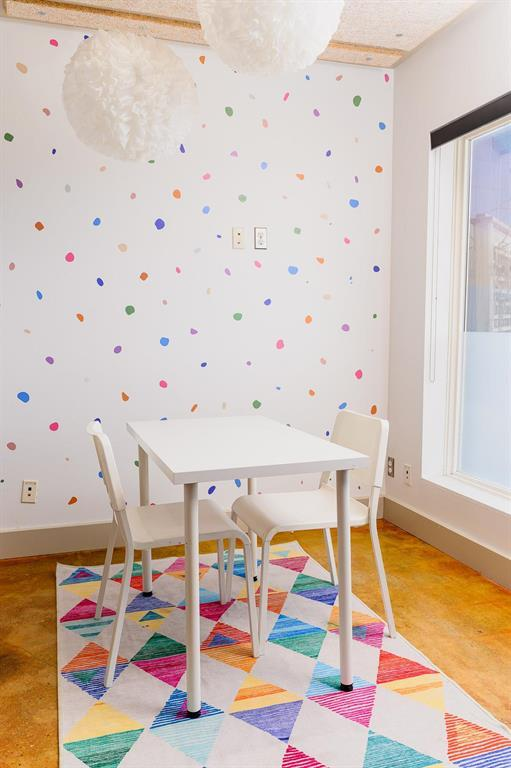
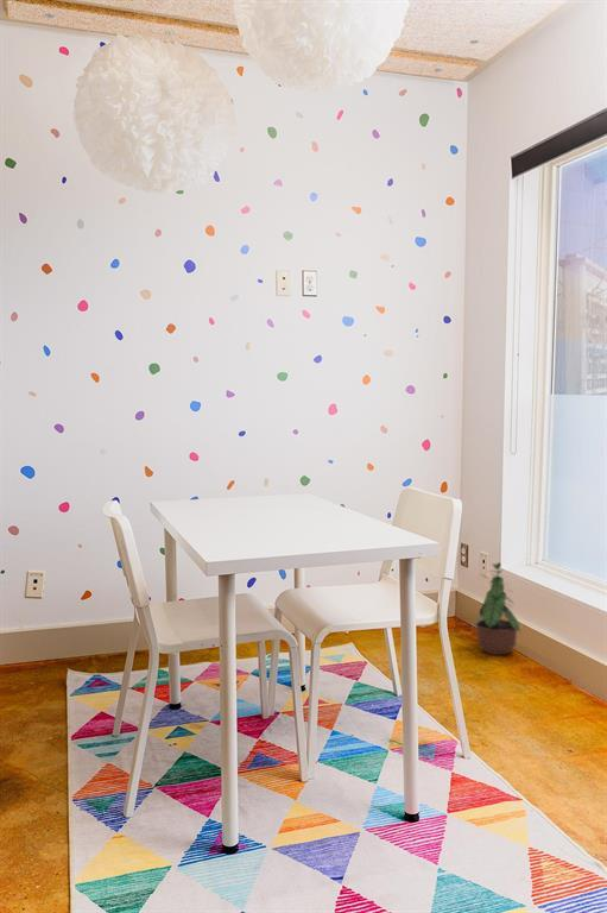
+ potted plant [470,561,521,656]
